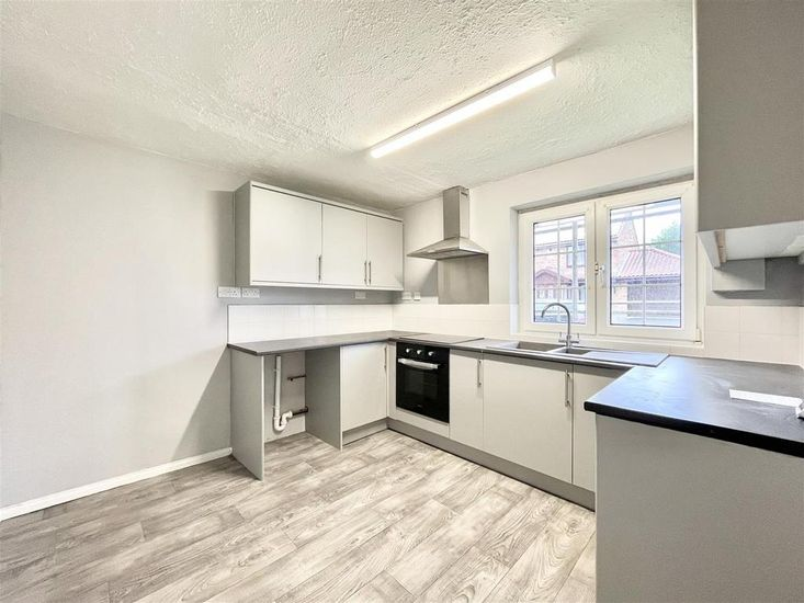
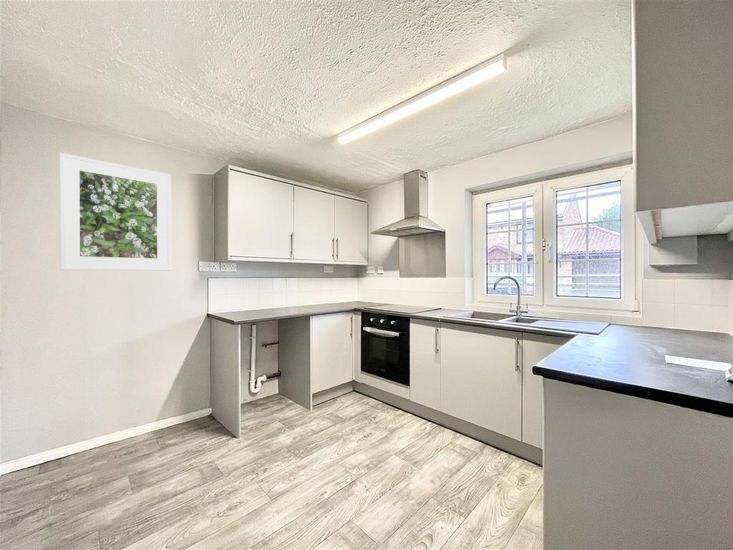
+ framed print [59,152,172,272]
